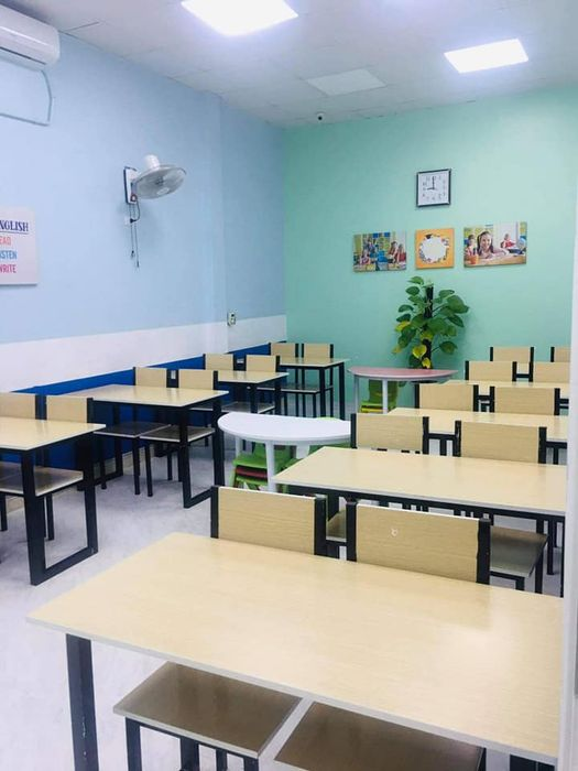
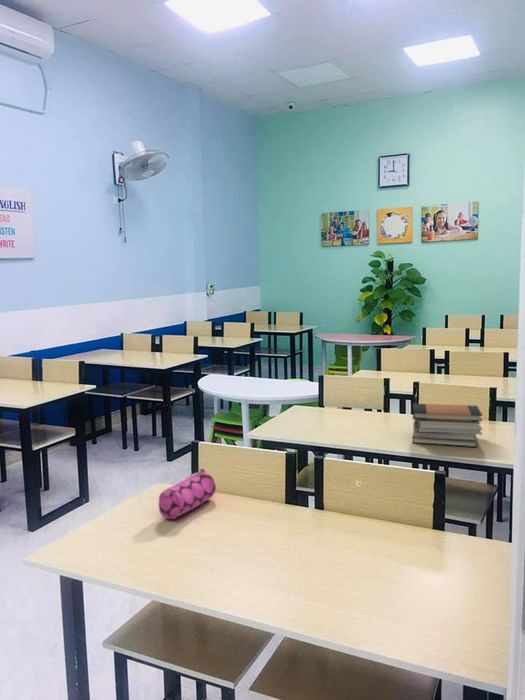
+ pencil case [158,468,217,520]
+ book stack [411,403,484,448]
